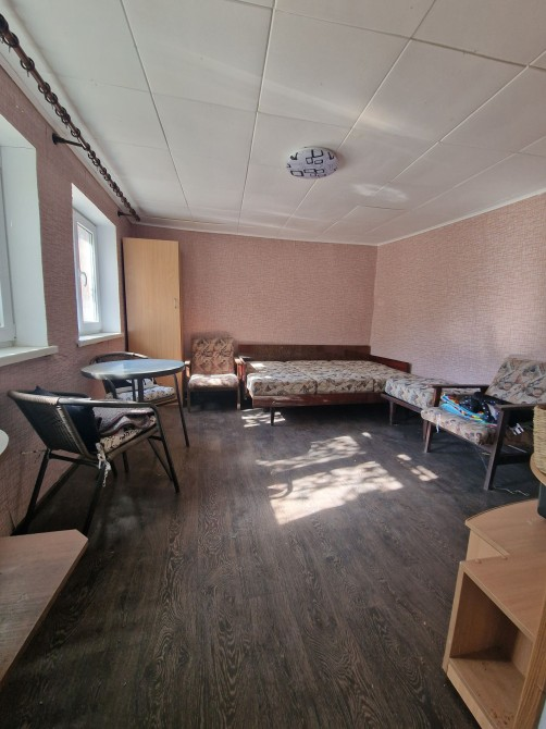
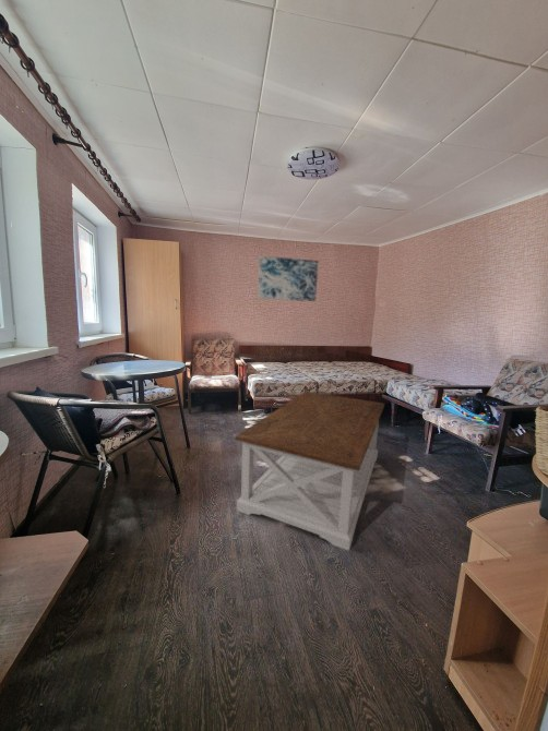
+ coffee table [235,391,385,552]
+ wall art [257,255,319,302]
